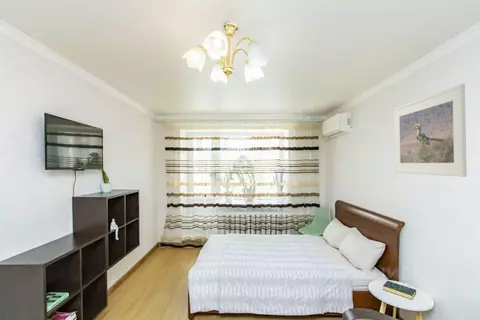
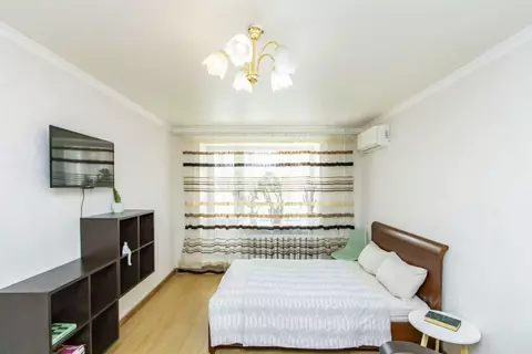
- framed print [393,83,468,178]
